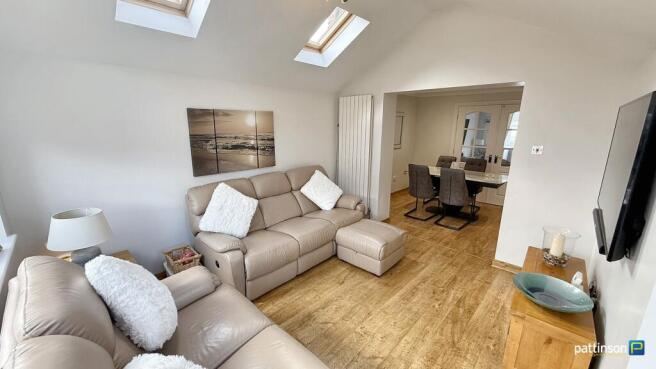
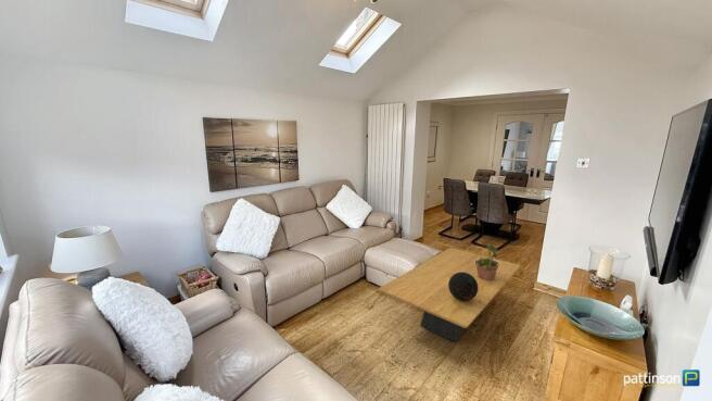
+ decorative orb [448,272,479,301]
+ potted plant [475,240,501,281]
+ coffee table [377,247,522,343]
